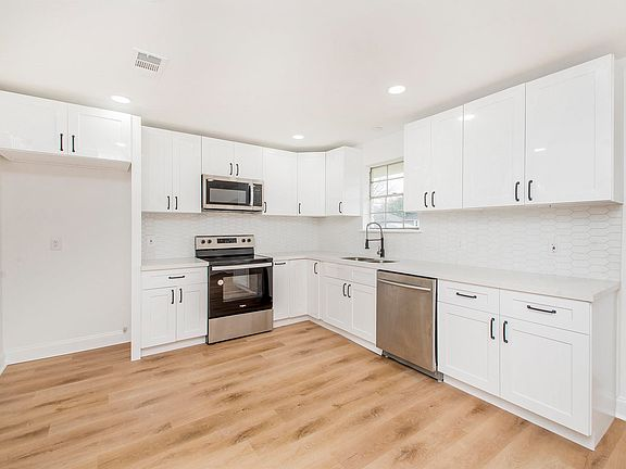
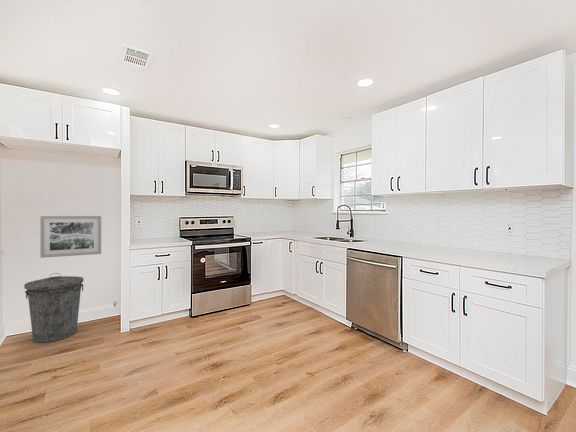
+ trash can [23,272,84,343]
+ wall art [39,215,102,259]
